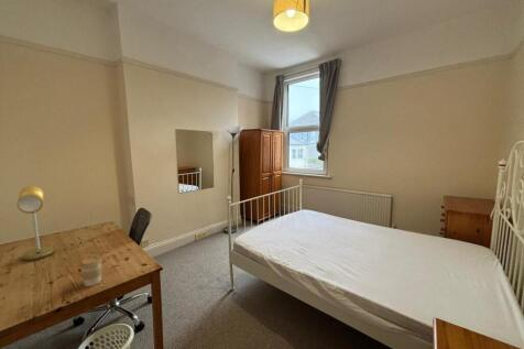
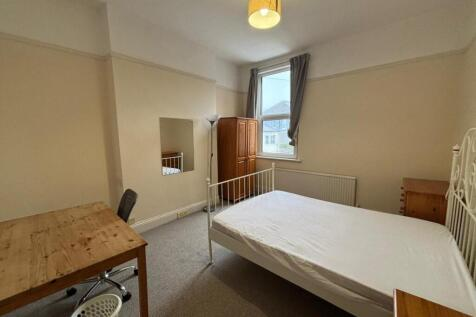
- desk lamp [17,185,55,262]
- coffee cup [78,254,103,287]
